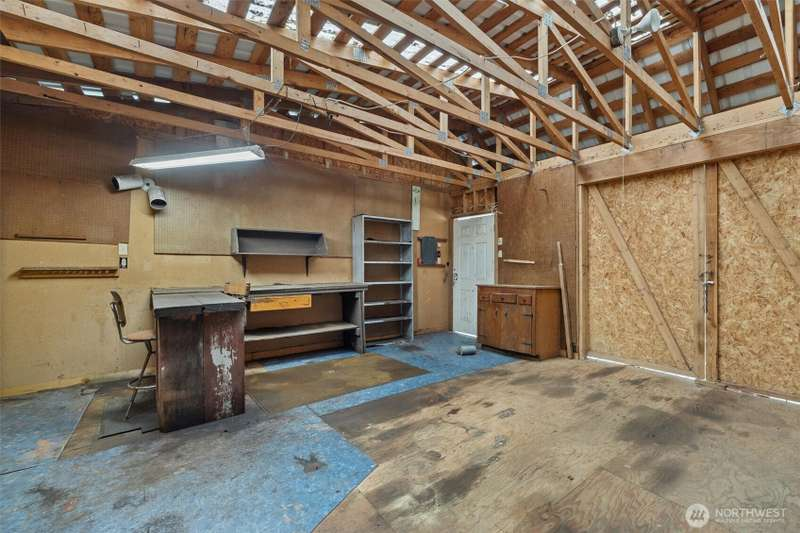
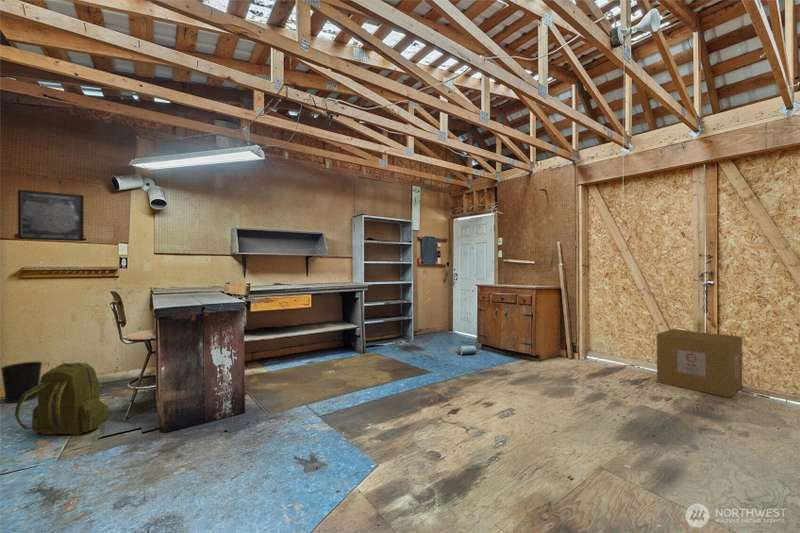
+ wall art [17,189,85,242]
+ cardboard box [656,328,744,399]
+ wastebasket [0,361,44,404]
+ backpack [14,362,111,436]
